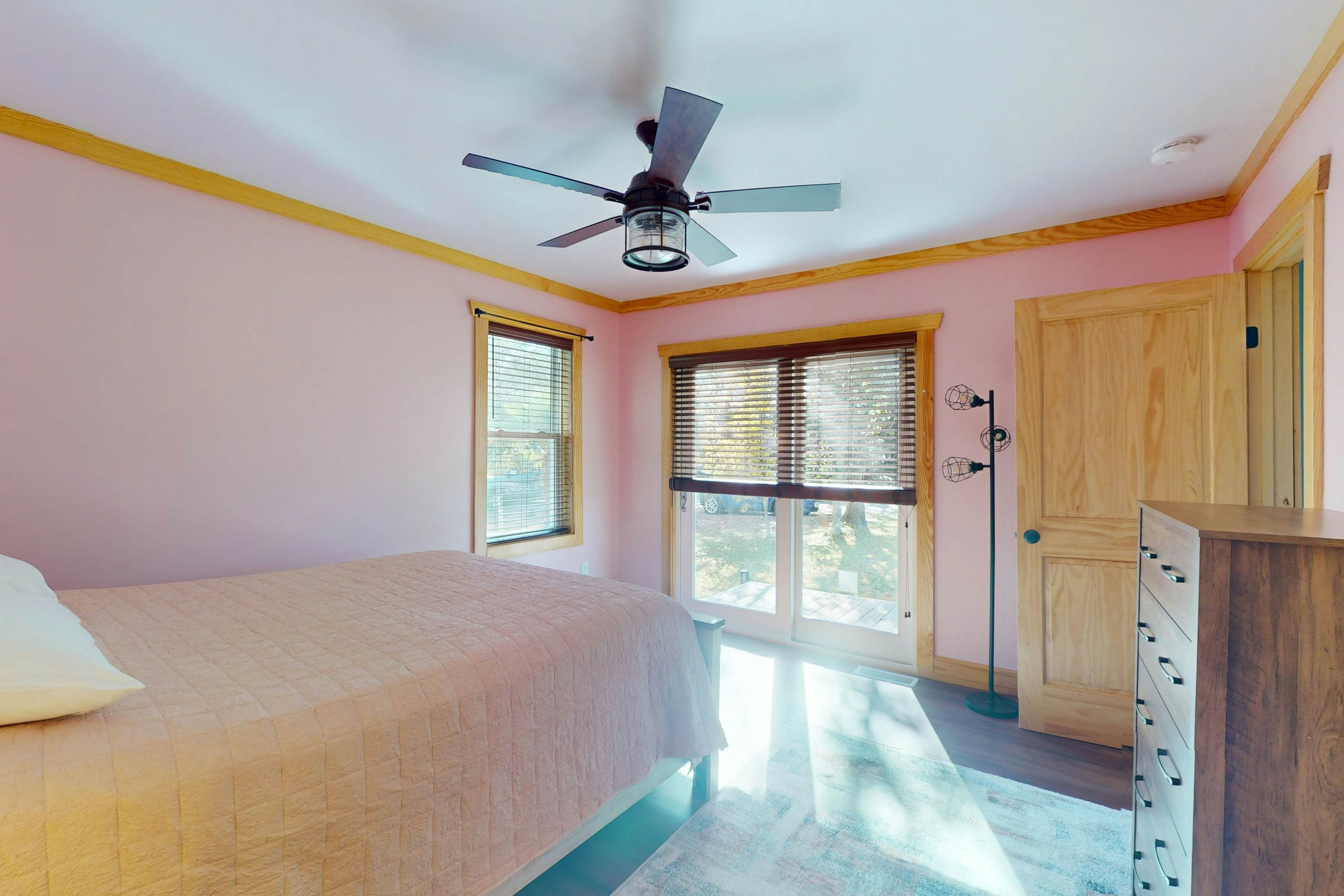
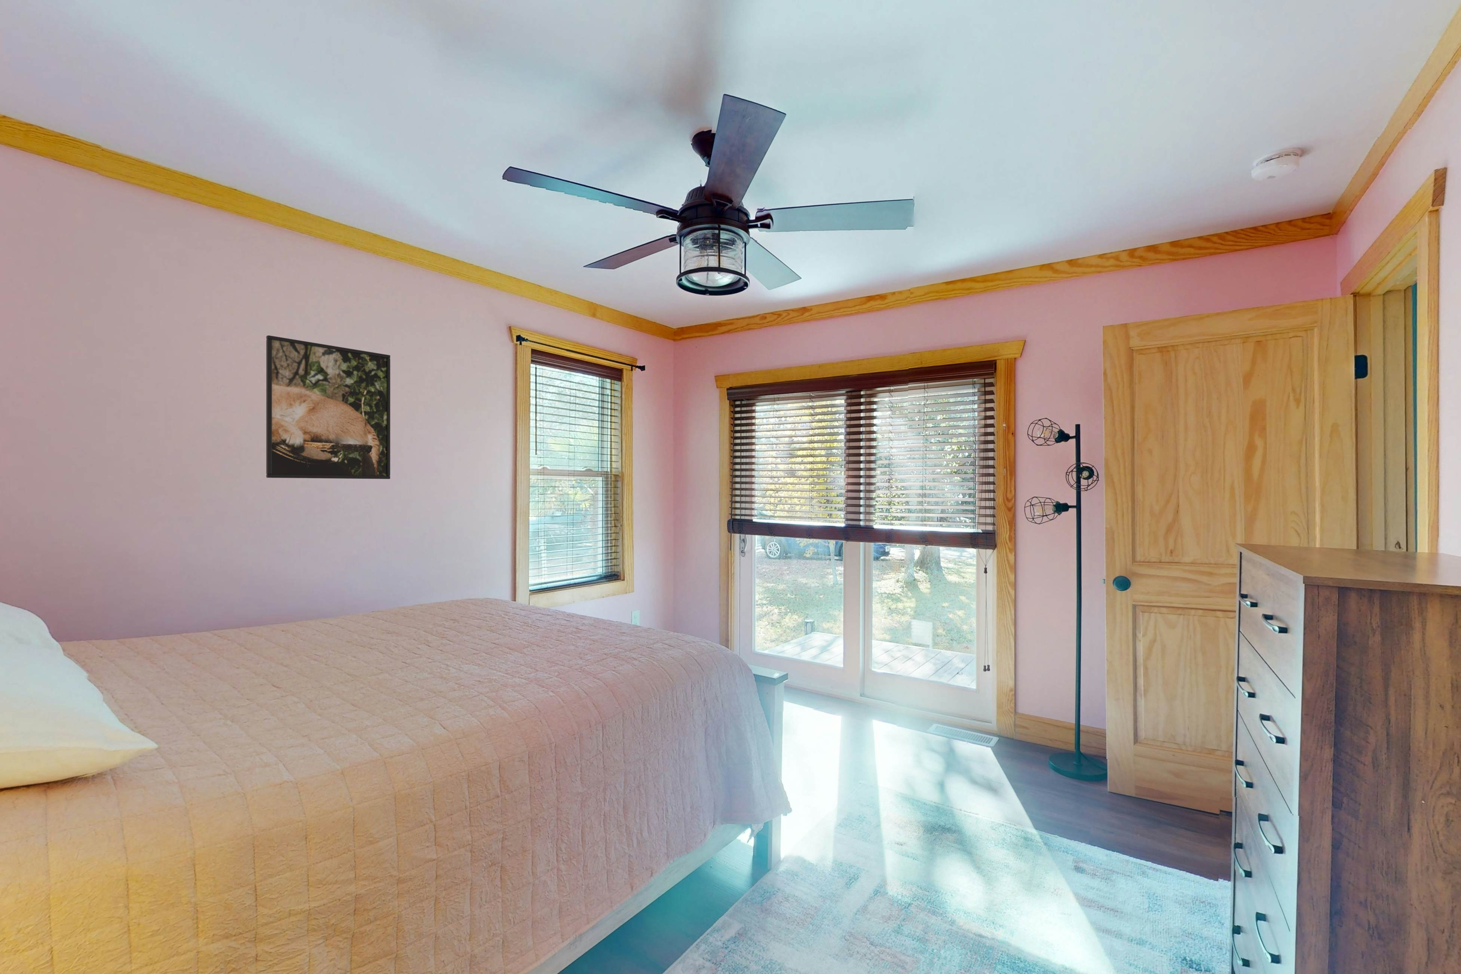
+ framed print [266,335,390,479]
